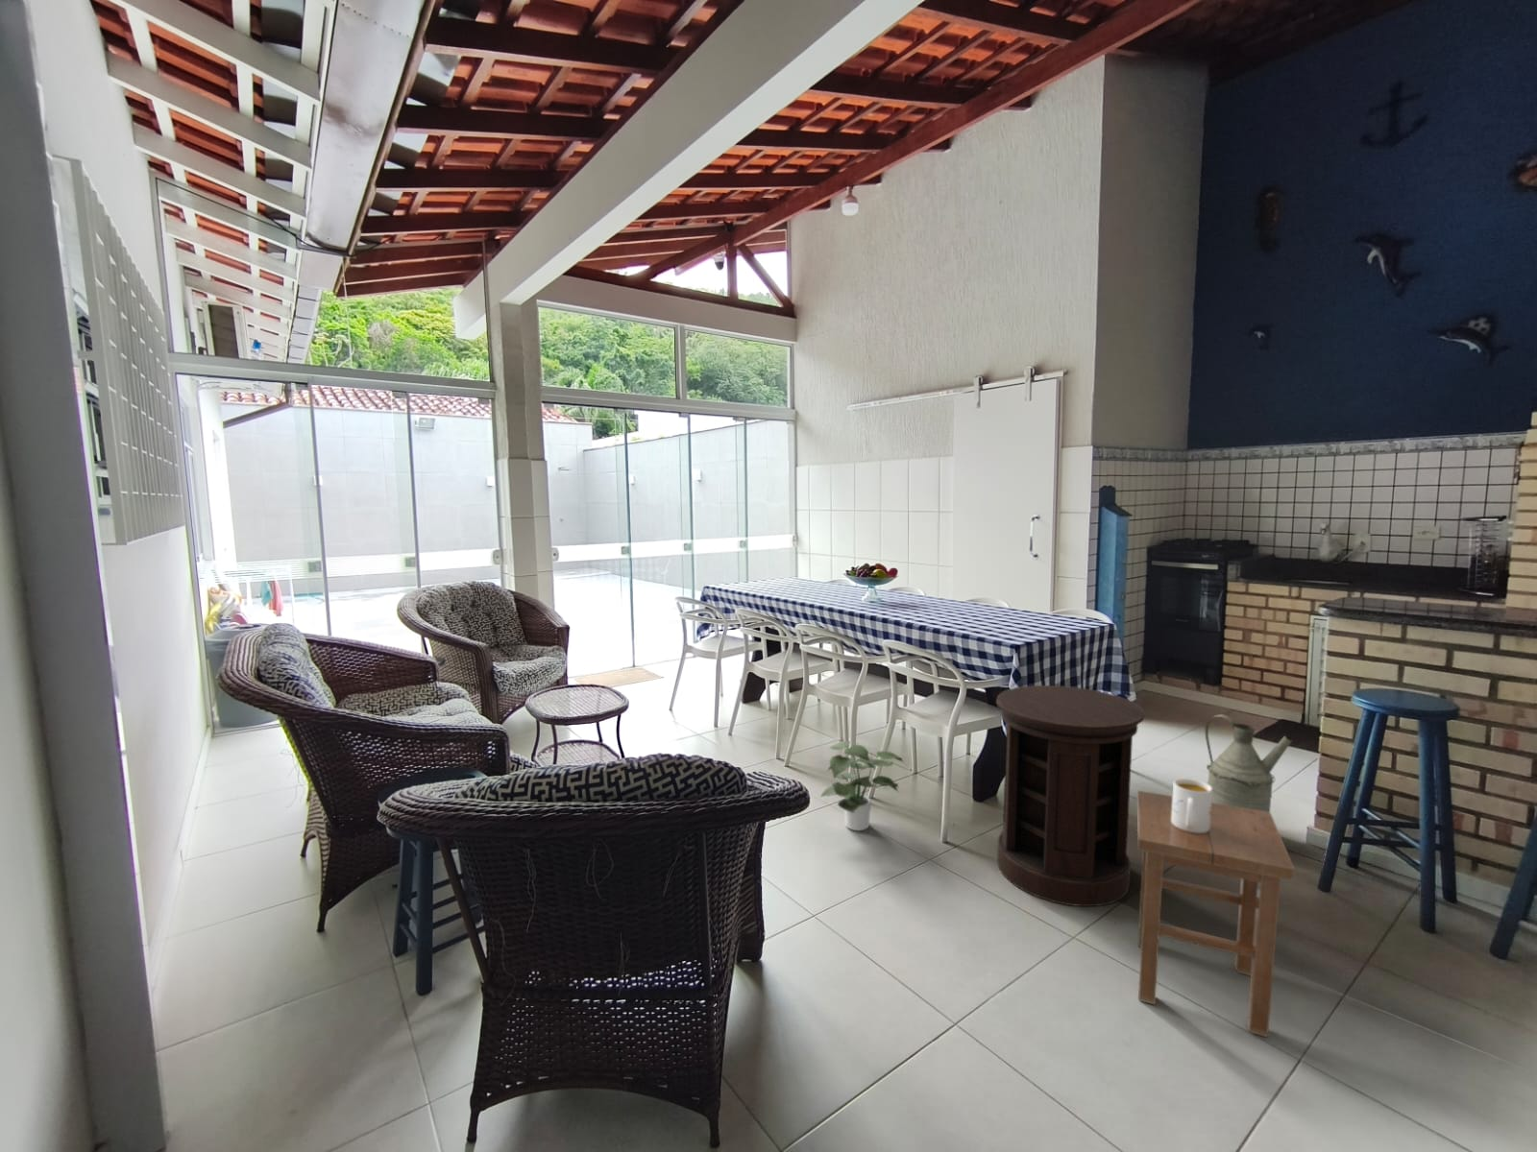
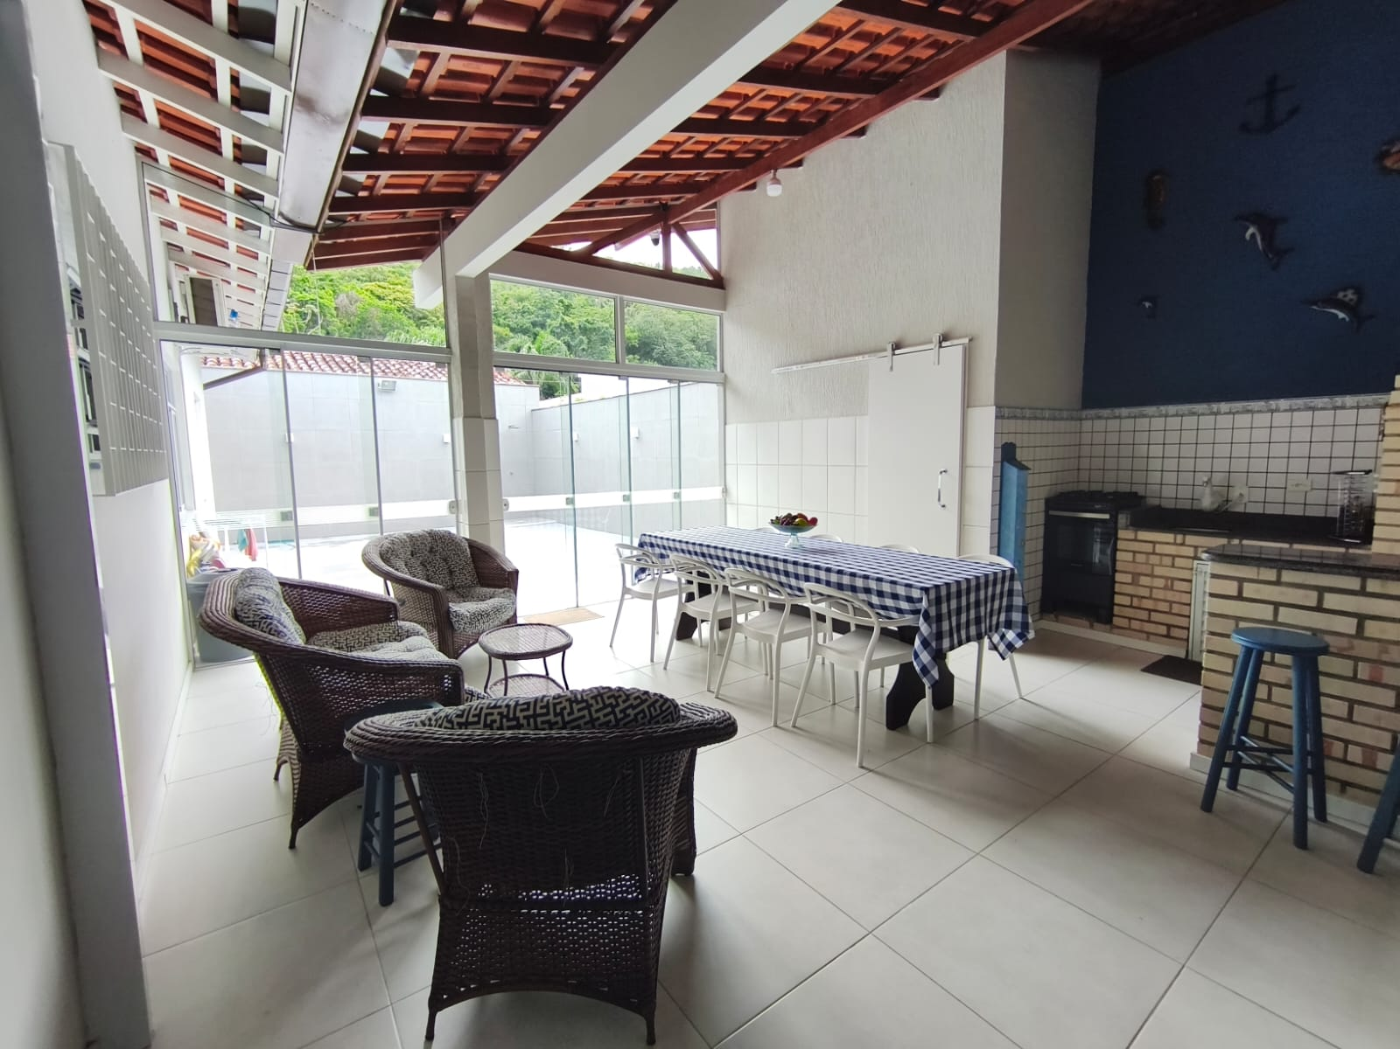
- side table [995,685,1146,908]
- watering can [1204,713,1293,812]
- stool [1136,790,1295,1038]
- potted plant [818,741,904,831]
- mug [1172,778,1213,834]
